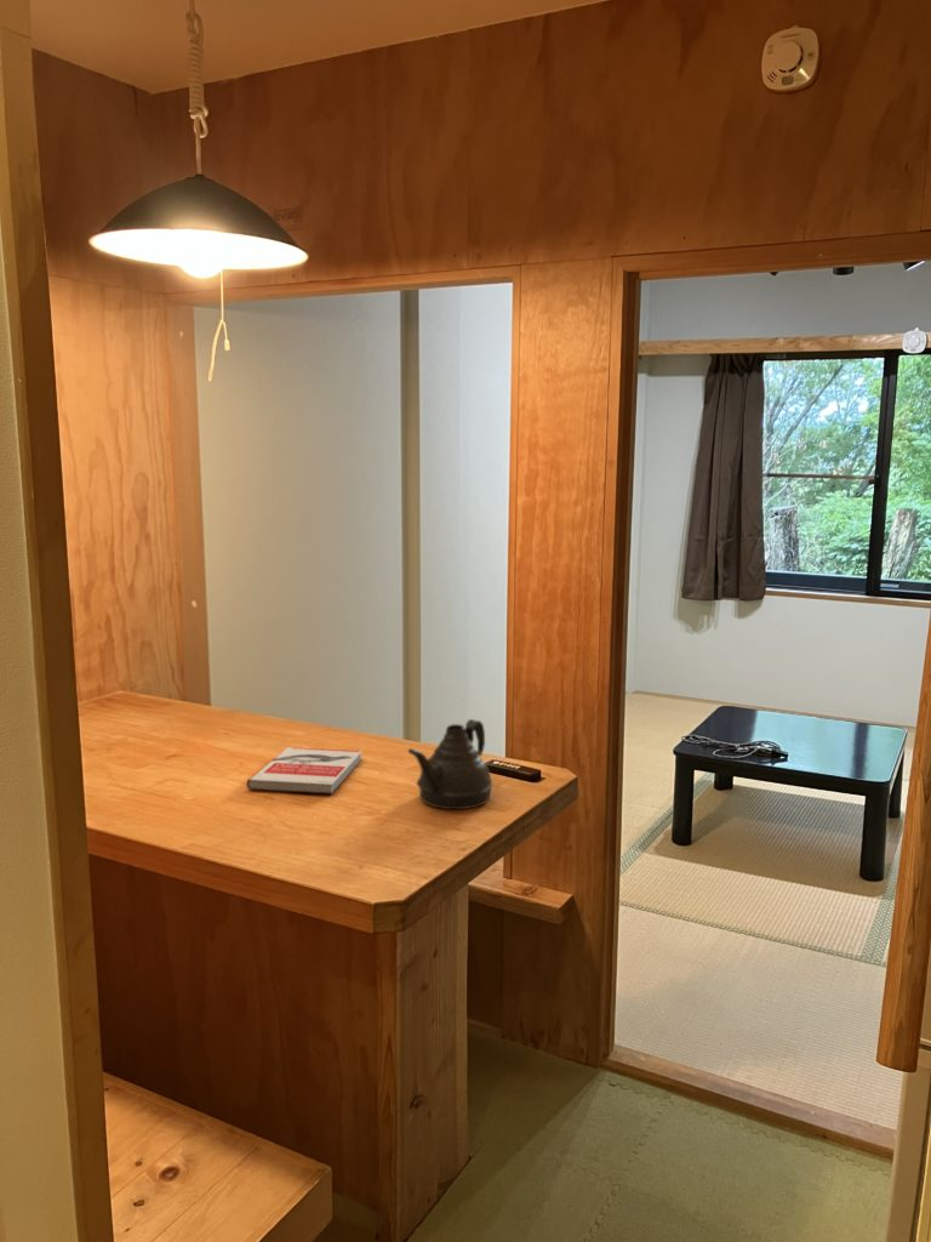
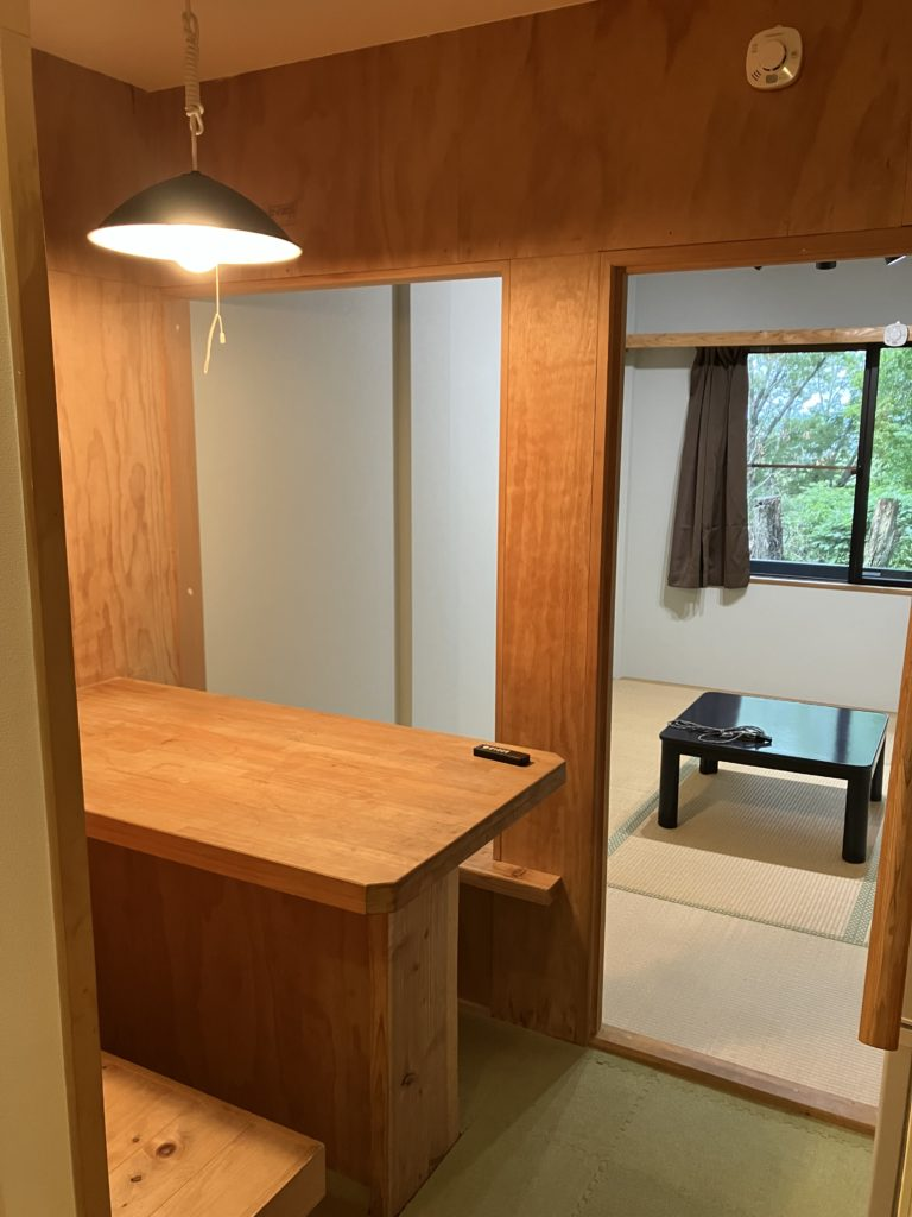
- teapot [406,718,495,810]
- book [245,746,364,796]
